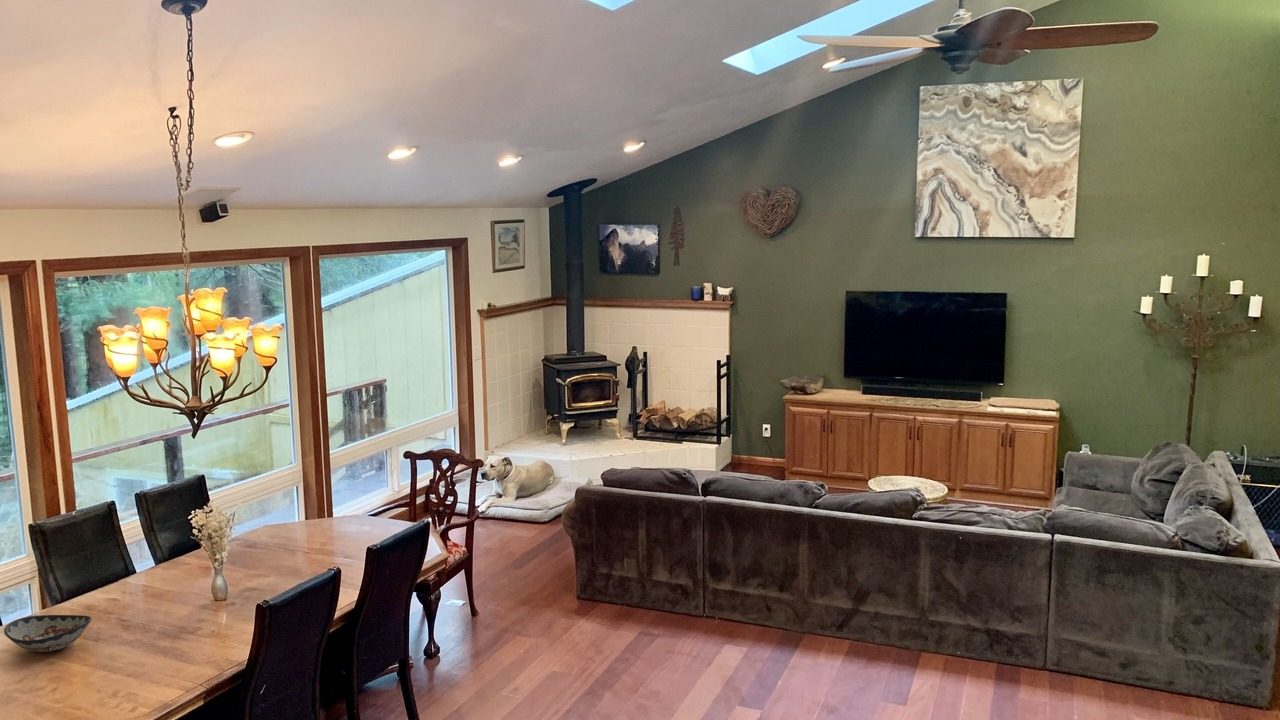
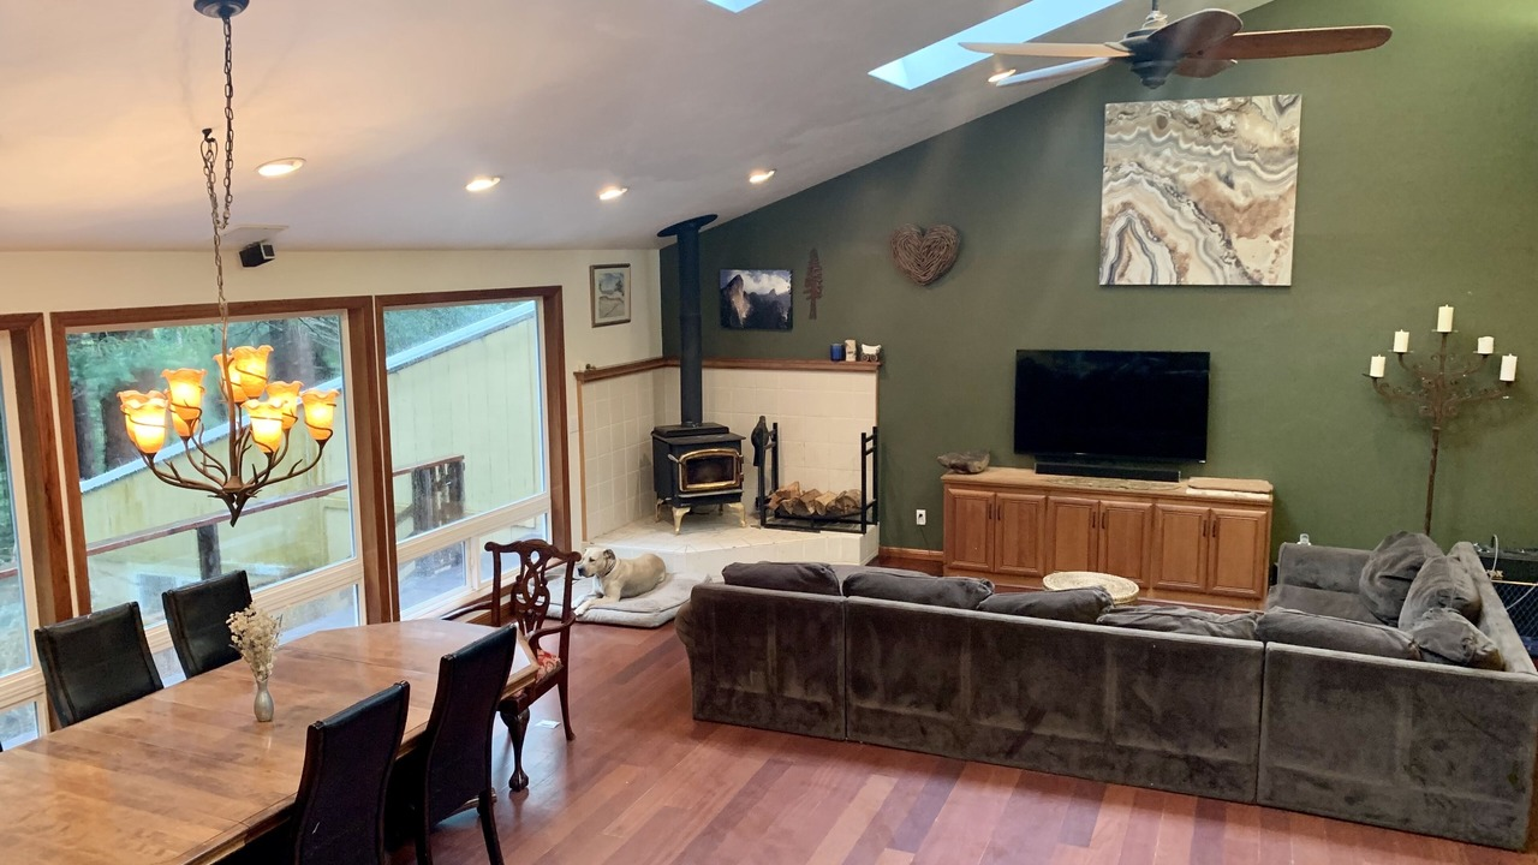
- decorative bowl [3,614,93,653]
